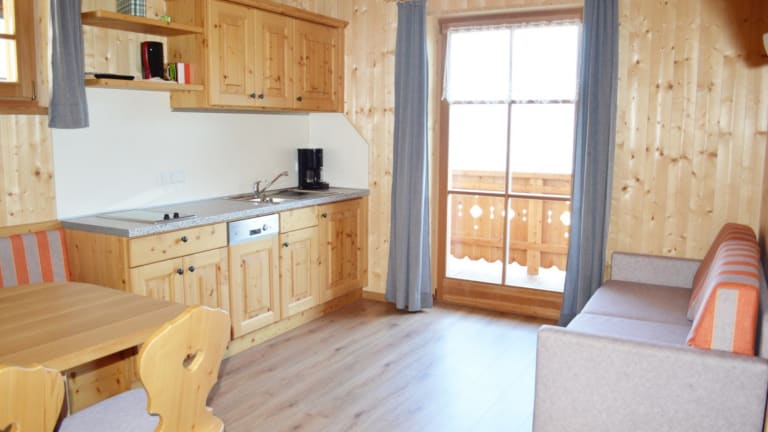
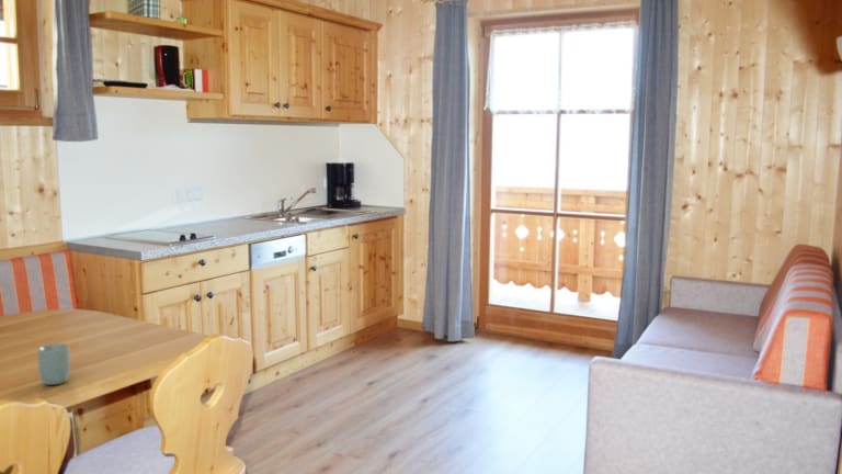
+ cup [36,342,71,386]
